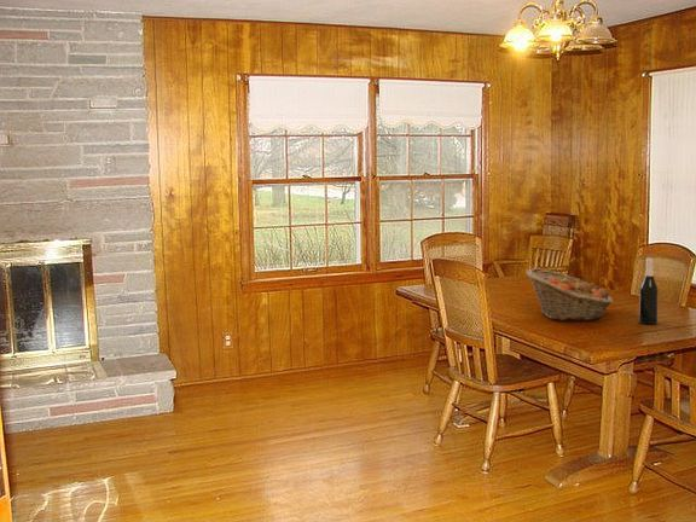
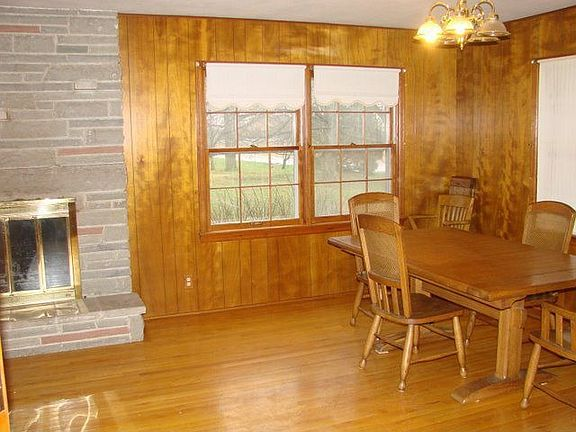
- fruit basket [526,267,614,321]
- wine bottle [638,256,660,325]
